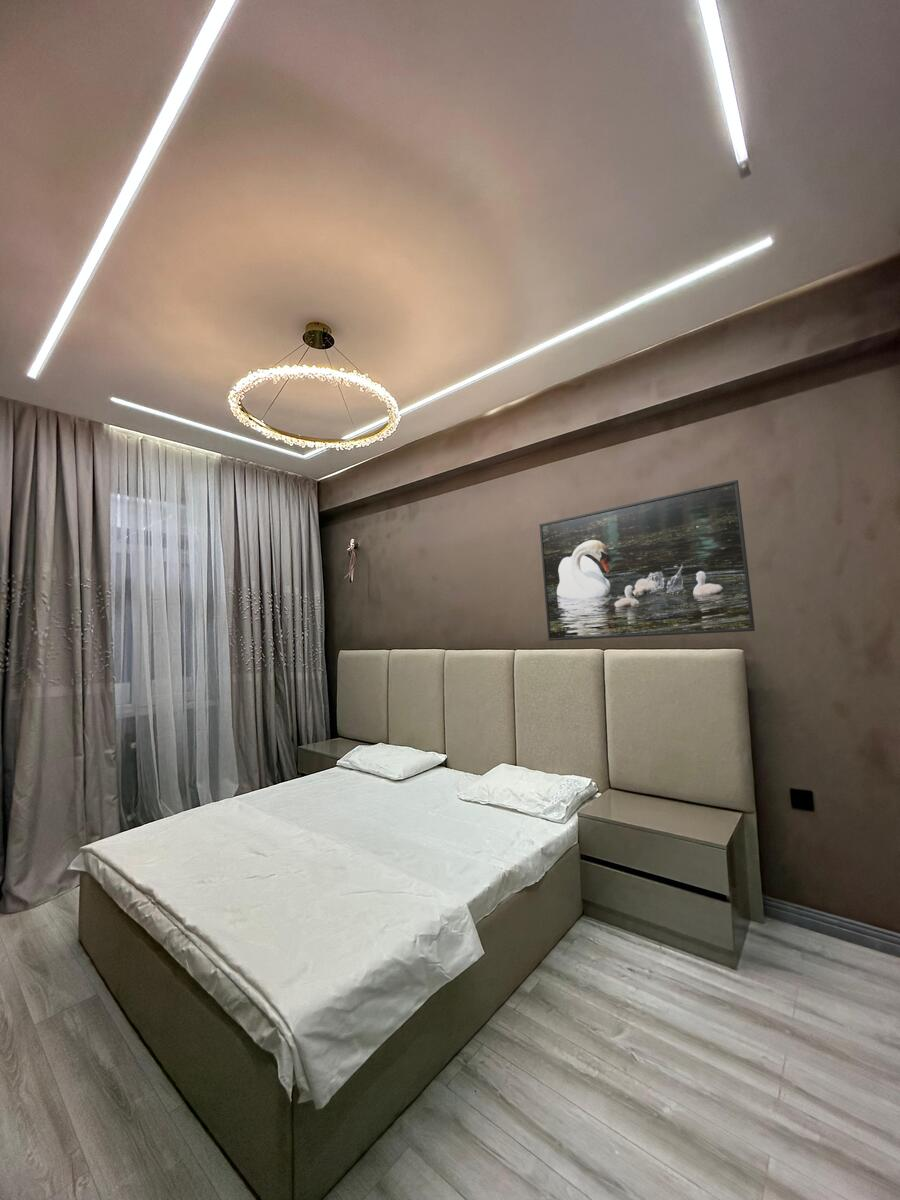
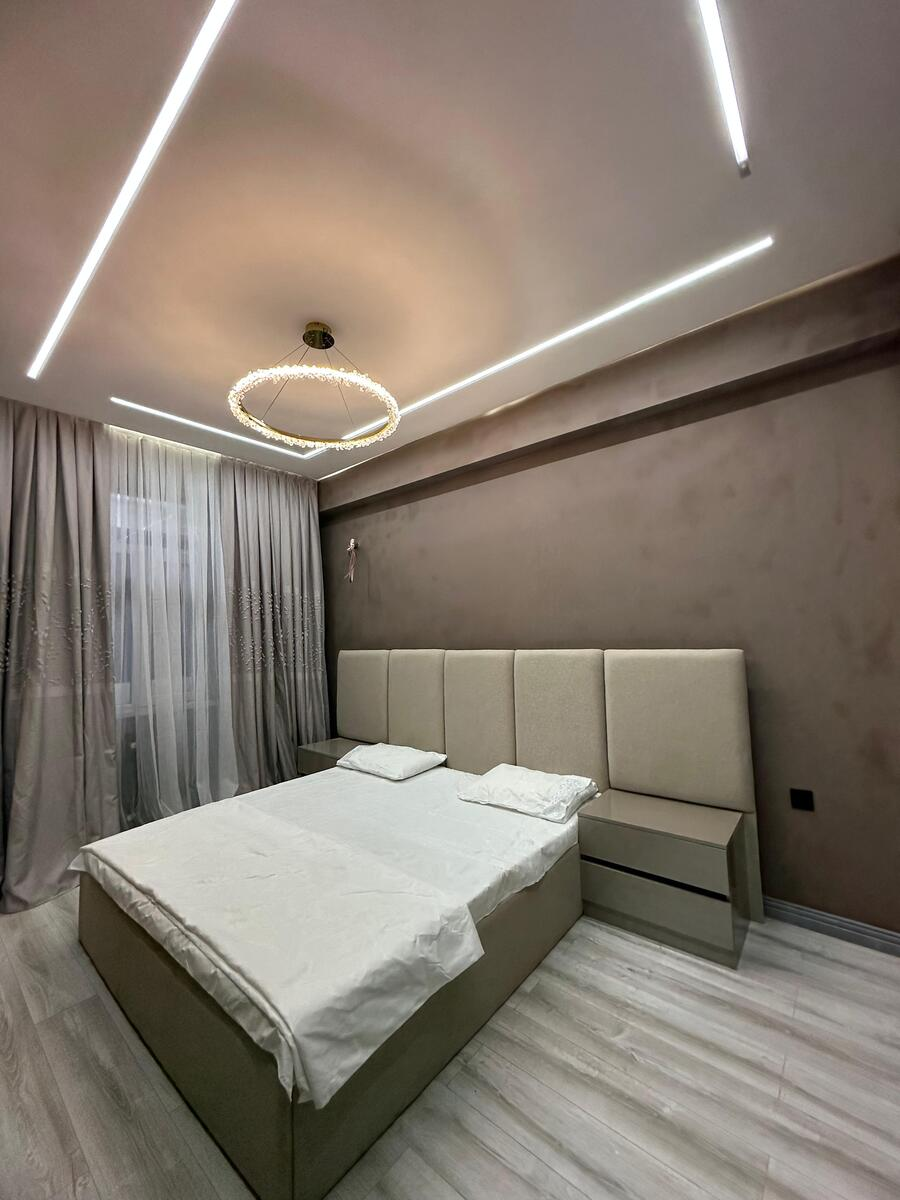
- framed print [538,479,756,642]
